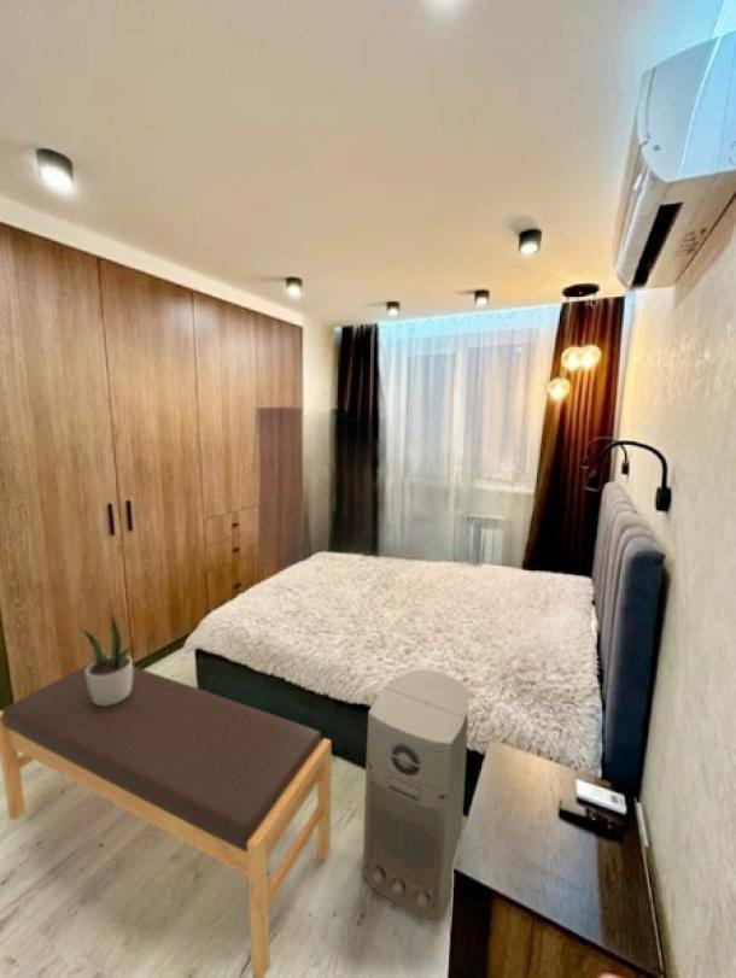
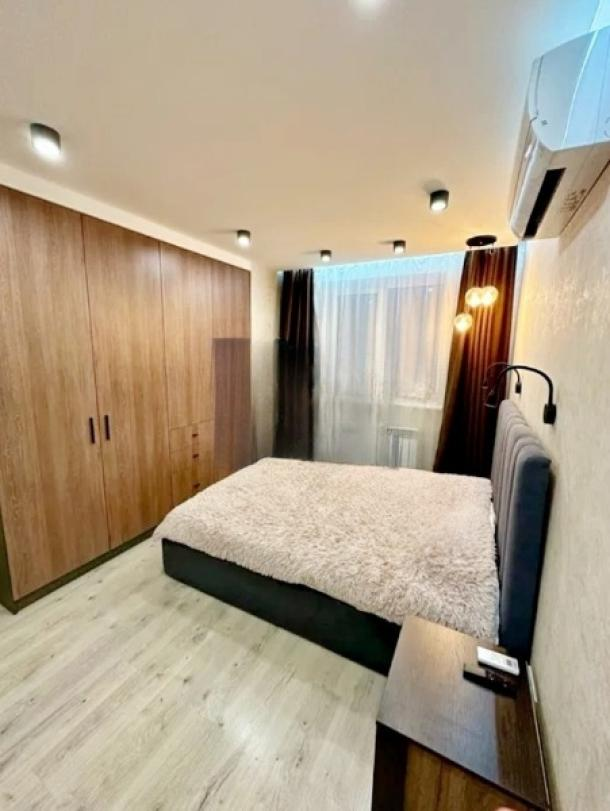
- potted plant [78,611,136,705]
- air purifier [361,668,471,923]
- bench [0,660,332,978]
